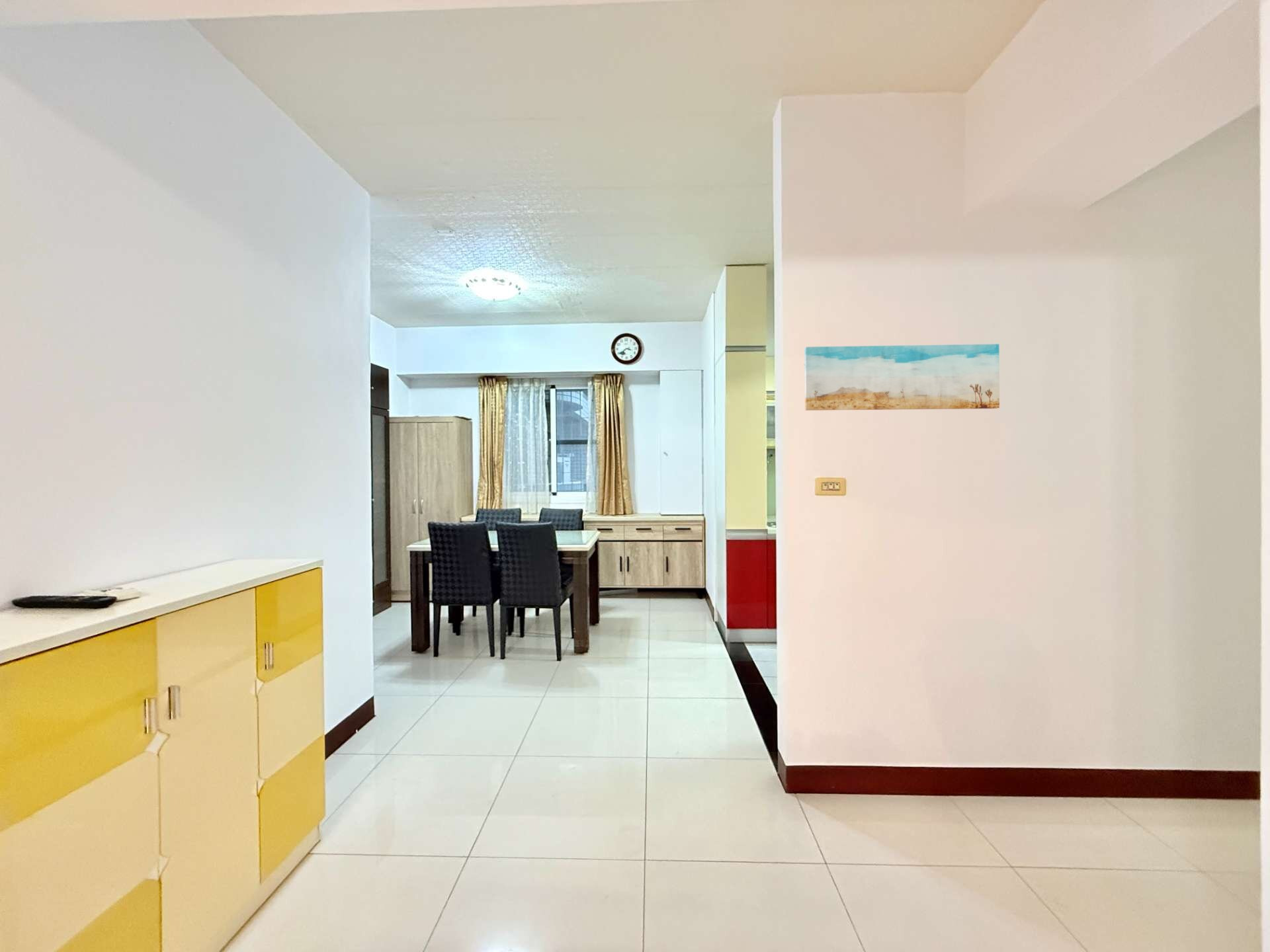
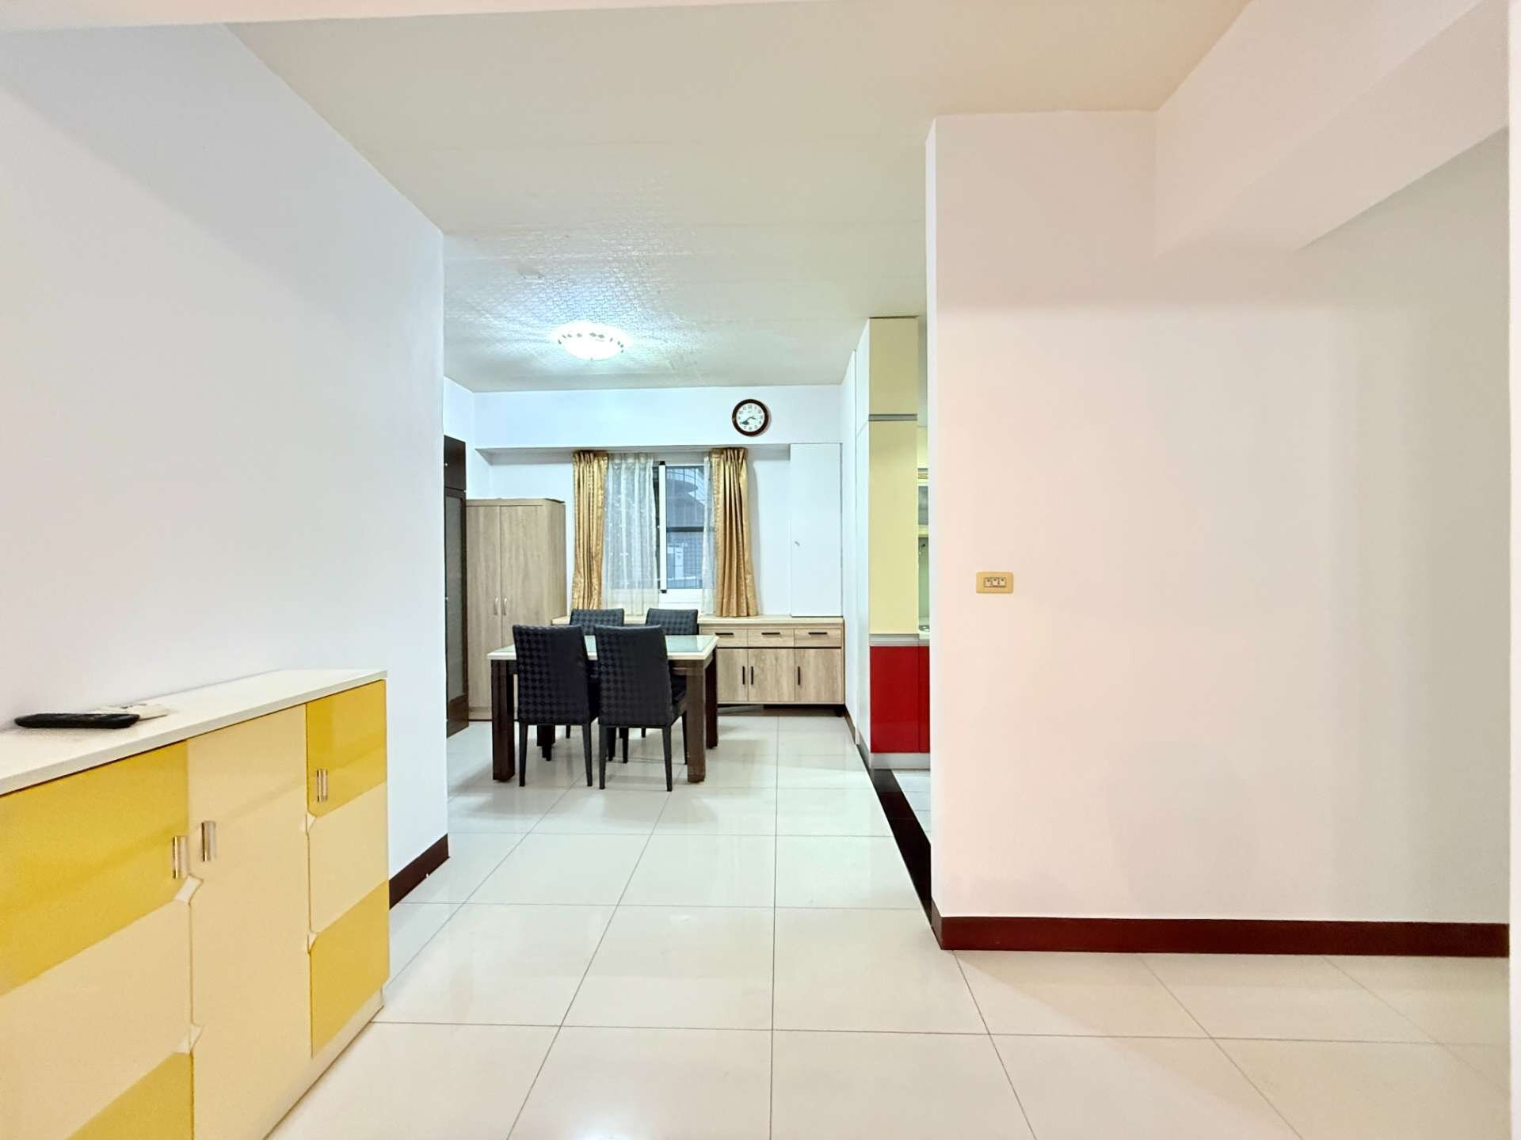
- wall art [804,343,1000,411]
